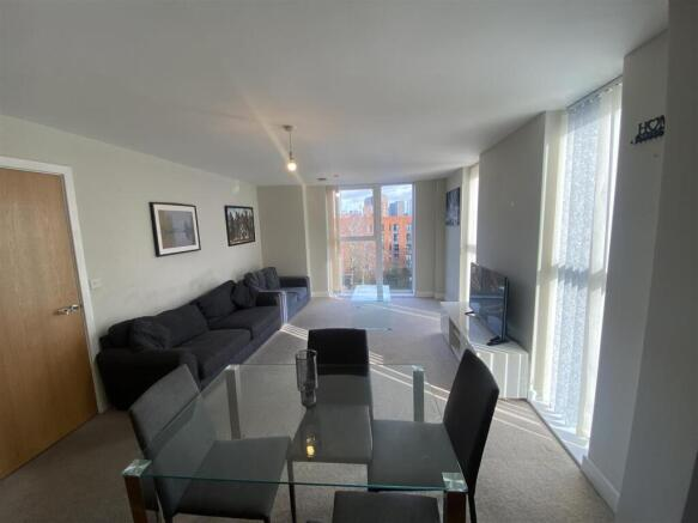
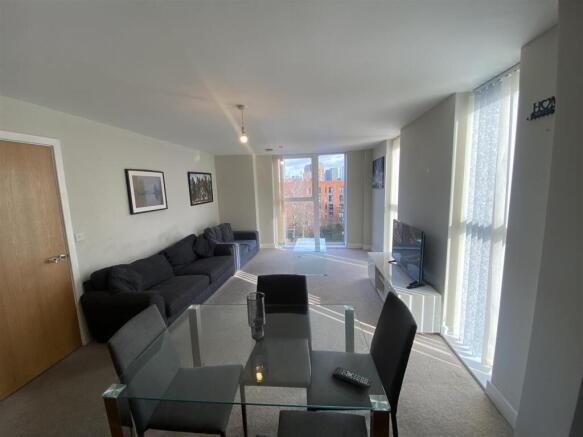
+ remote control [331,366,373,390]
